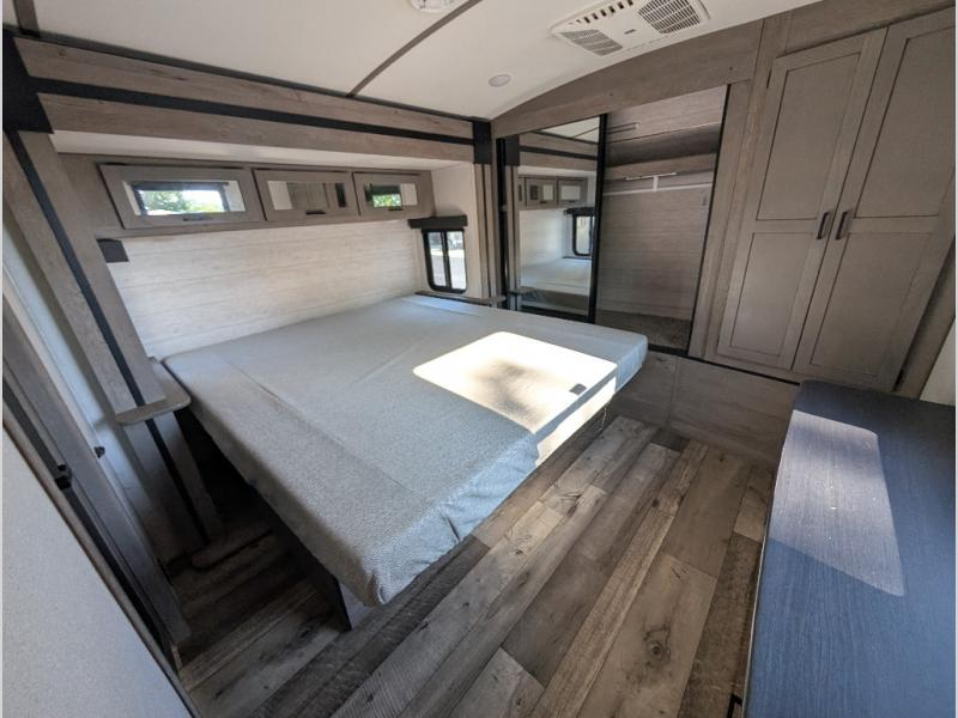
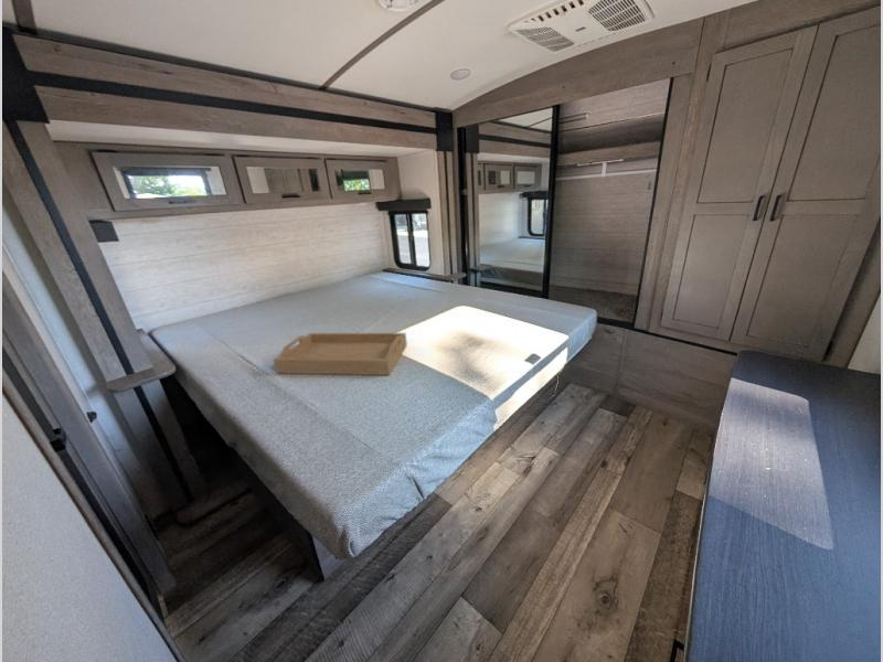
+ serving tray [273,332,408,376]
